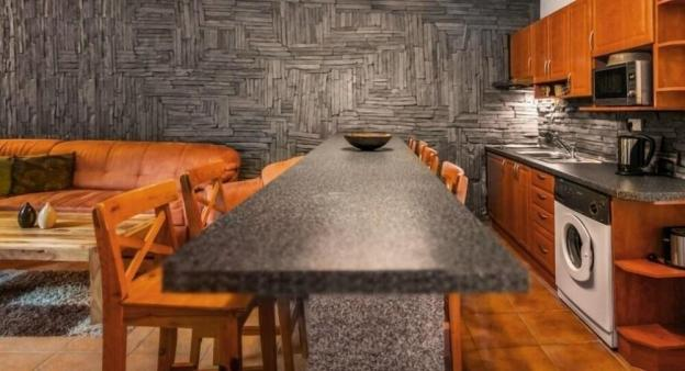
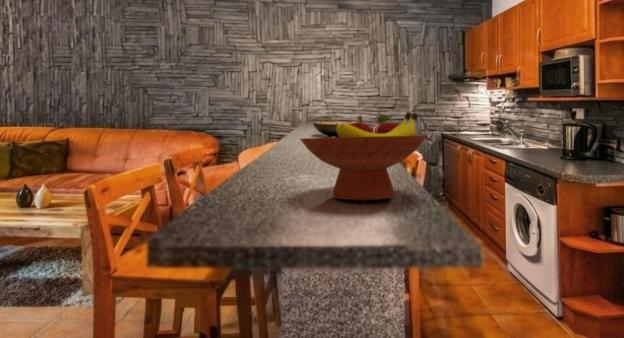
+ fruit bowl [299,111,428,201]
